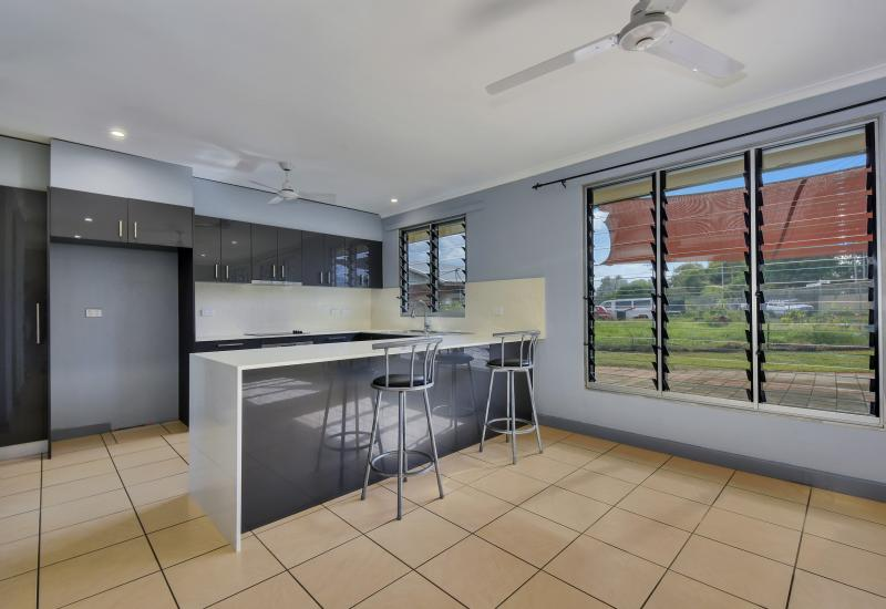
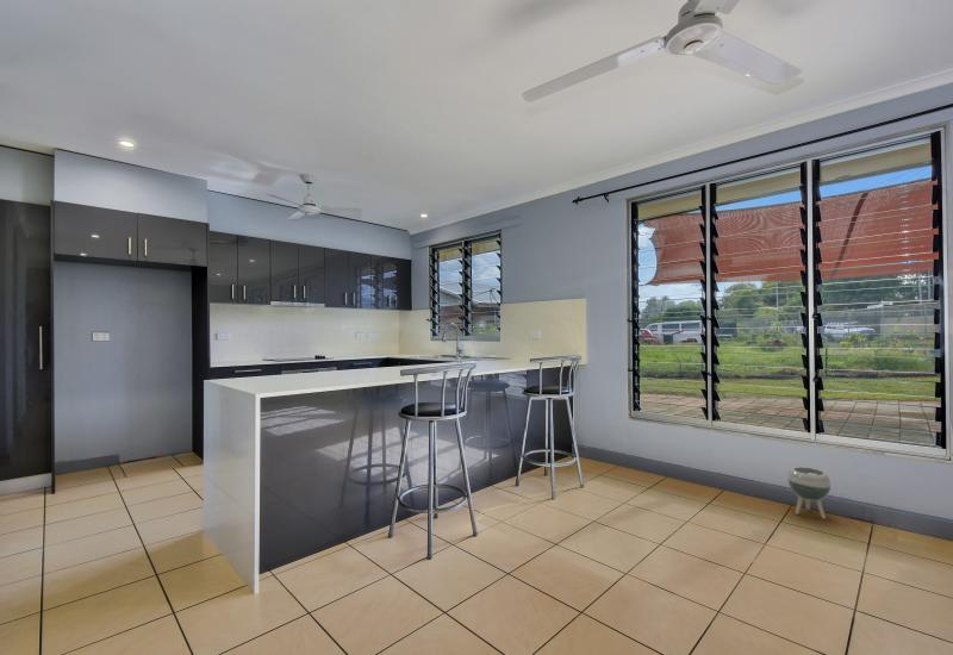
+ planter [786,466,831,520]
